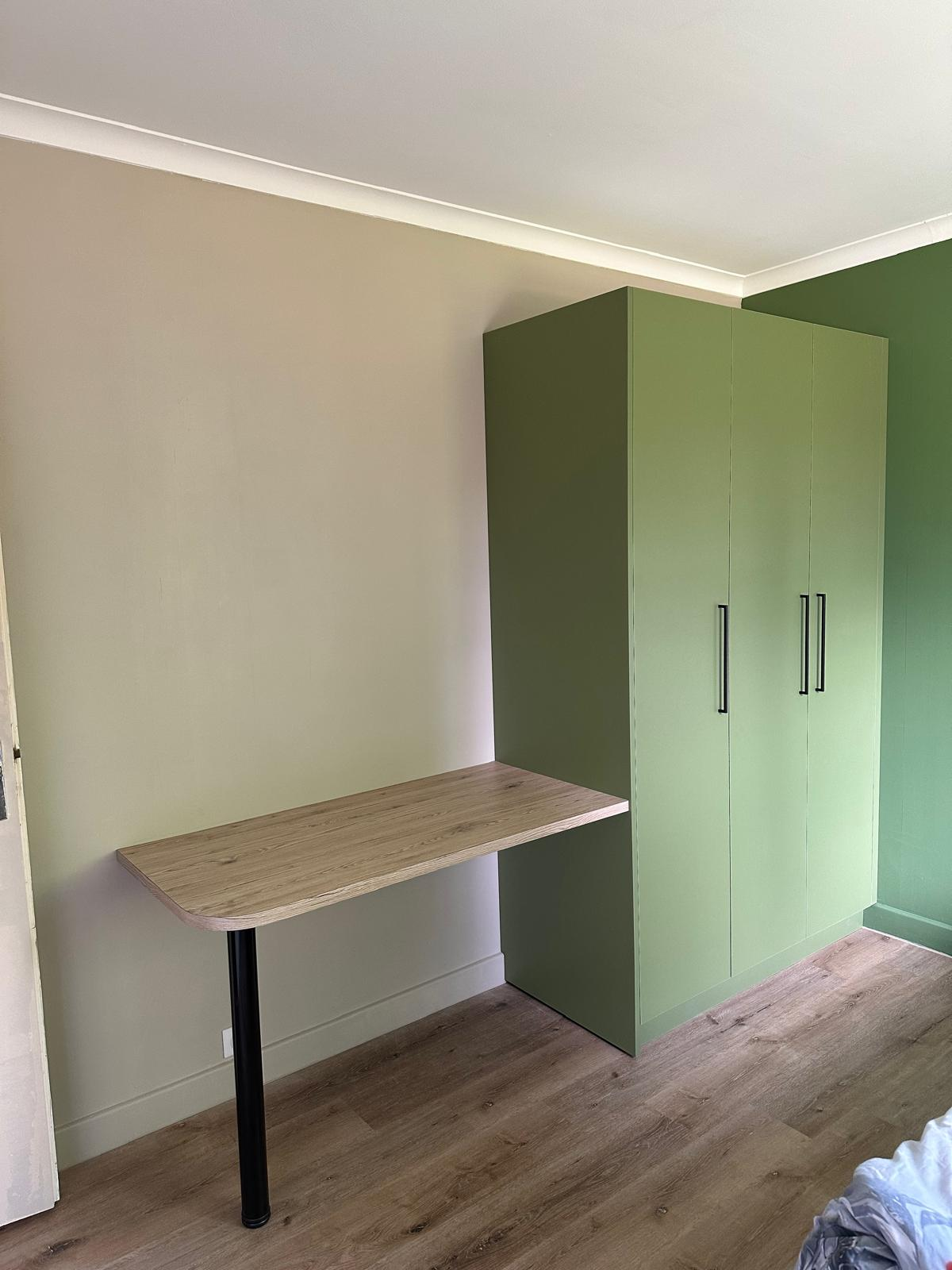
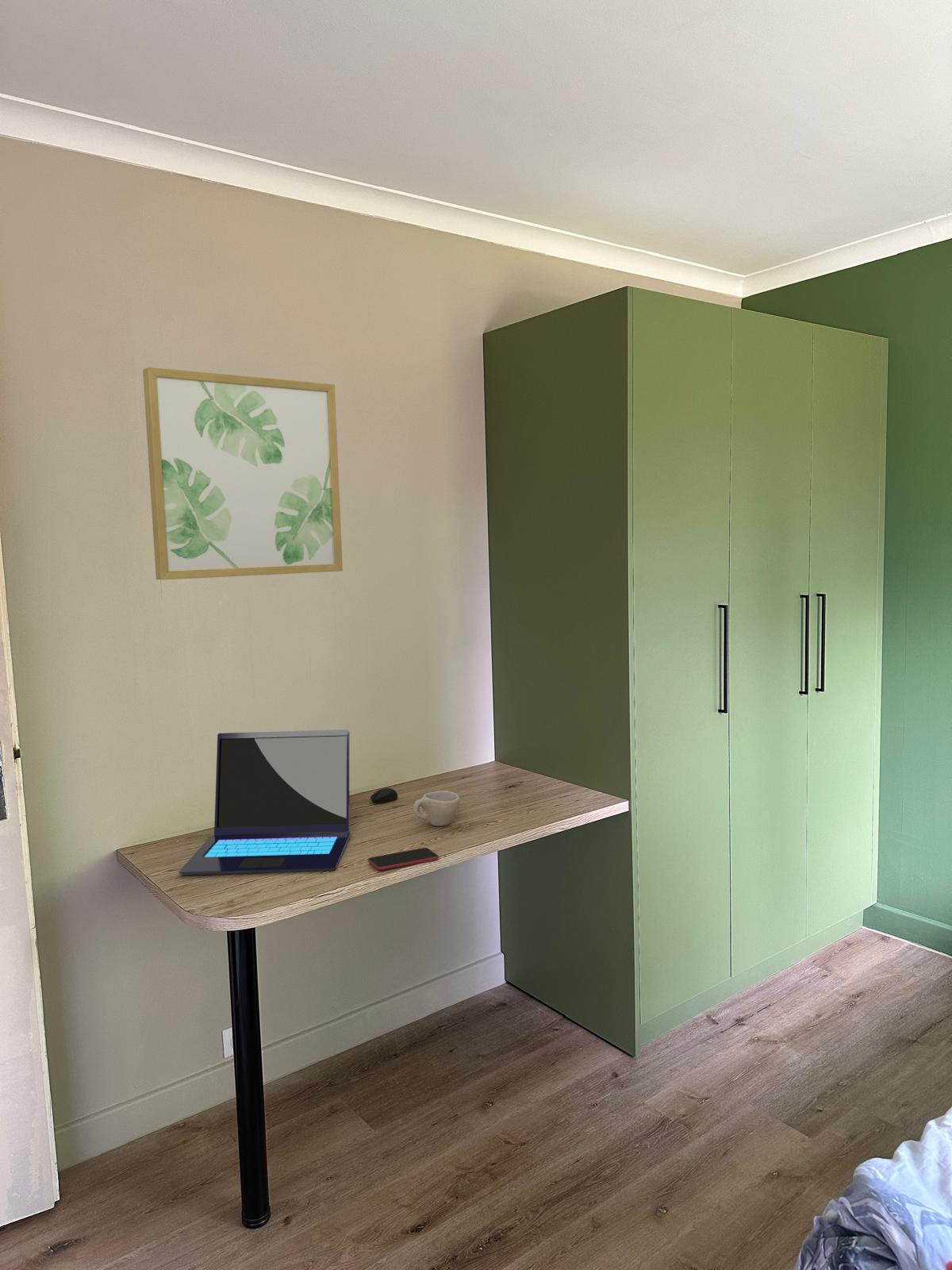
+ wall art [142,367,344,580]
+ smartphone [367,847,440,872]
+ computer mouse [370,787,398,804]
+ laptop [178,729,351,876]
+ cup [413,790,460,827]
